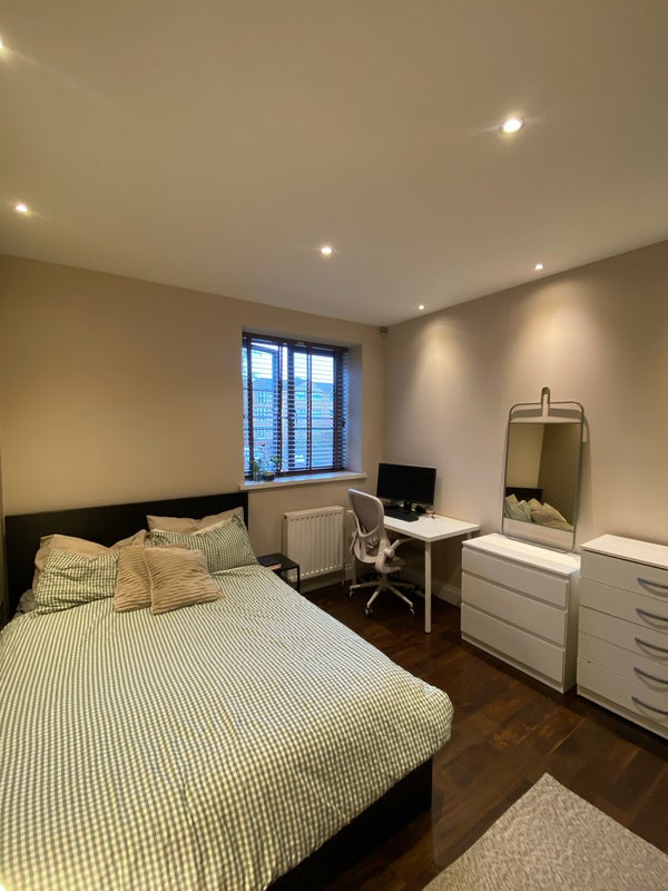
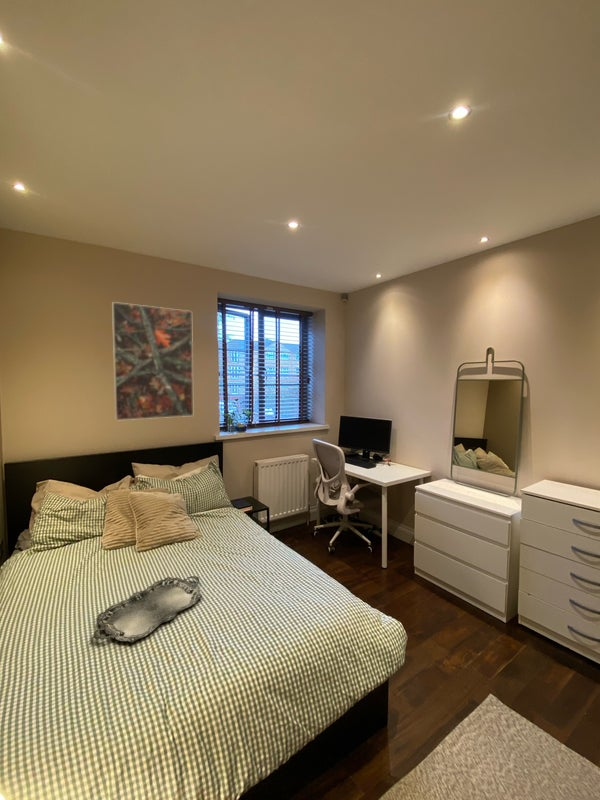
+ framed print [111,301,194,421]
+ serving tray [92,575,203,643]
